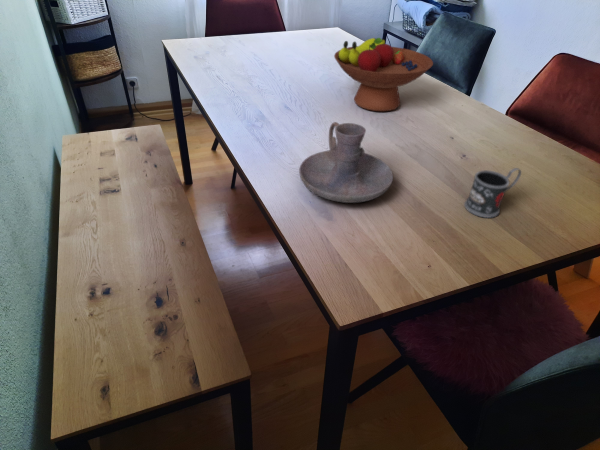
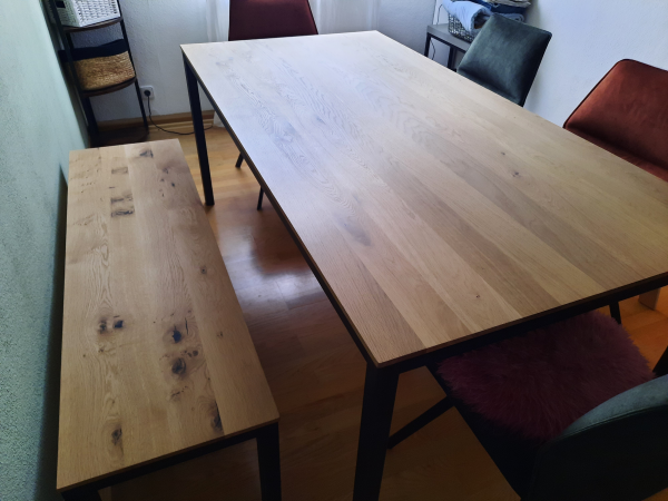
- fruit bowl [333,37,434,112]
- mug [463,167,522,219]
- candle holder [298,121,394,204]
